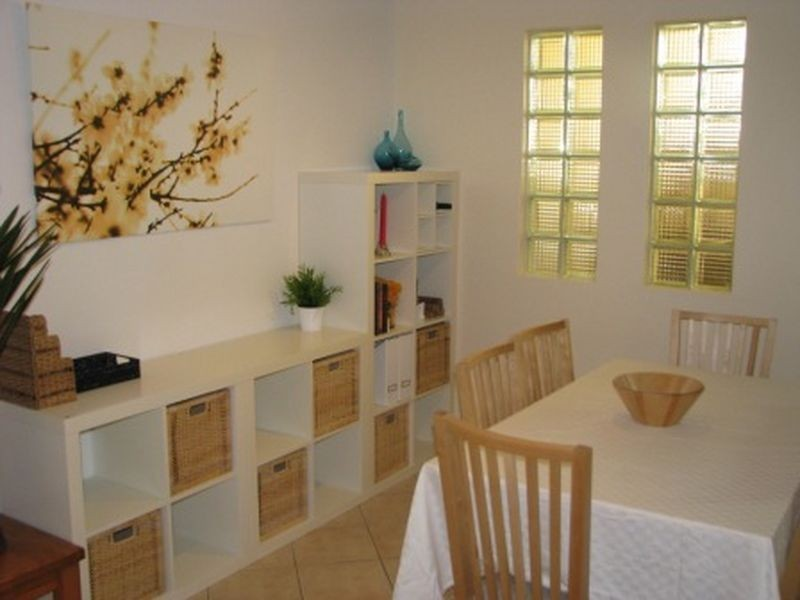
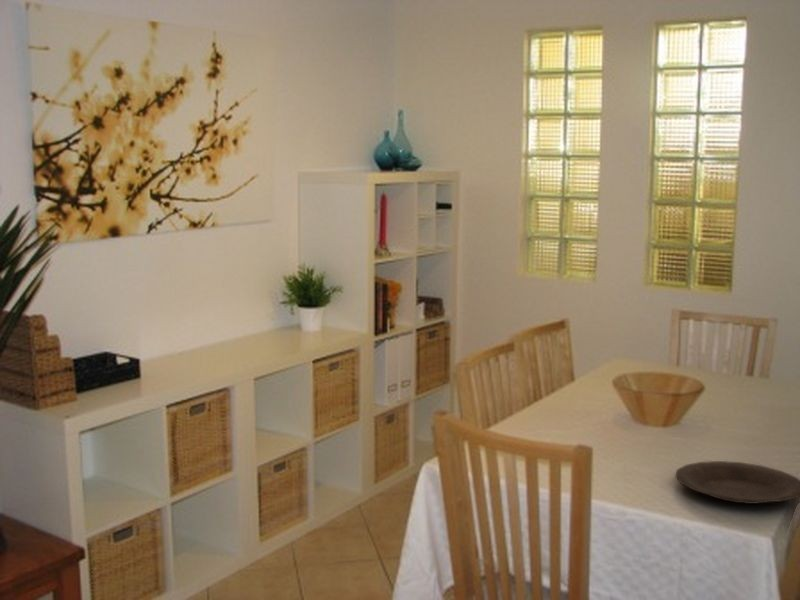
+ plate [674,460,800,505]
